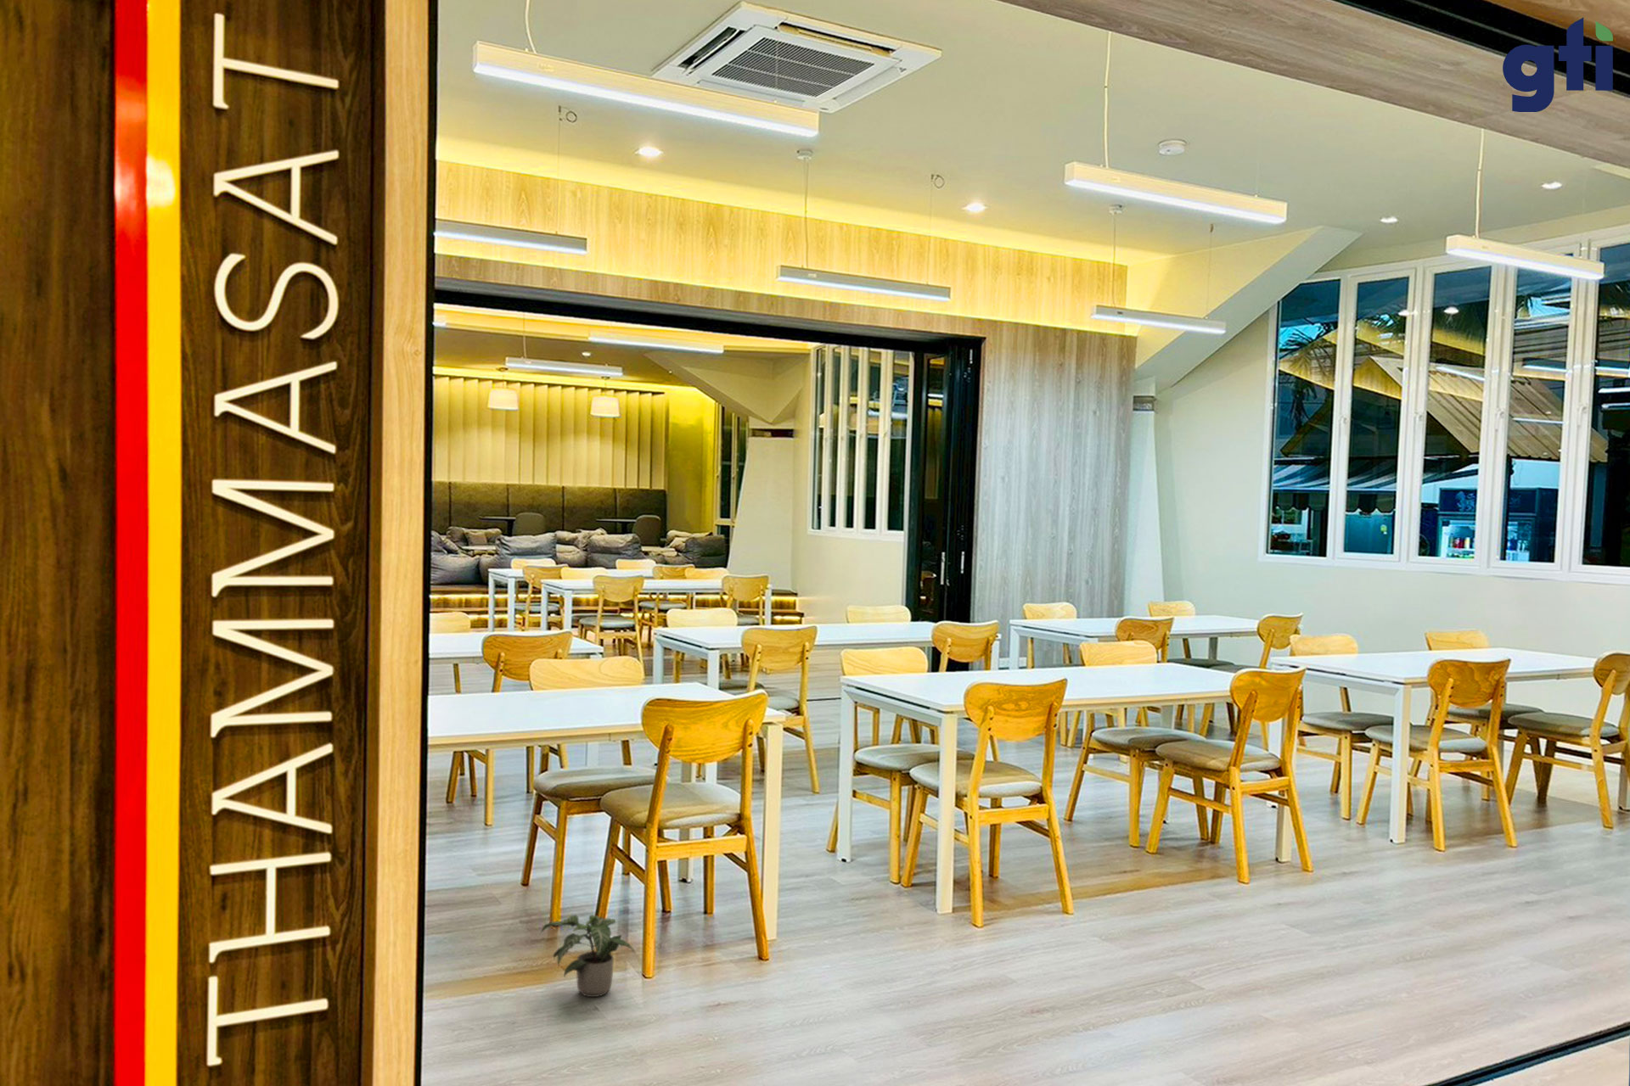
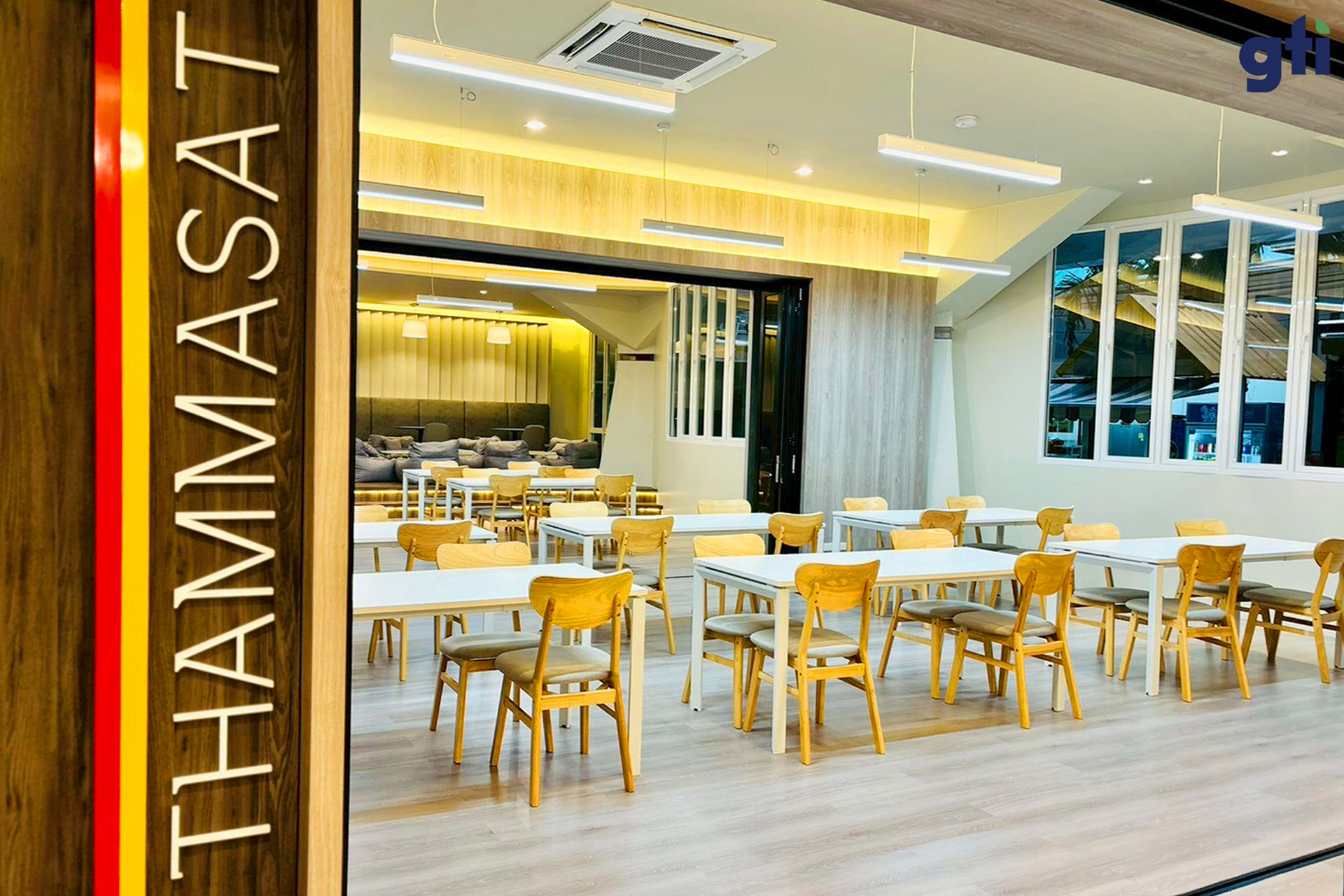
- potted plant [540,914,636,998]
